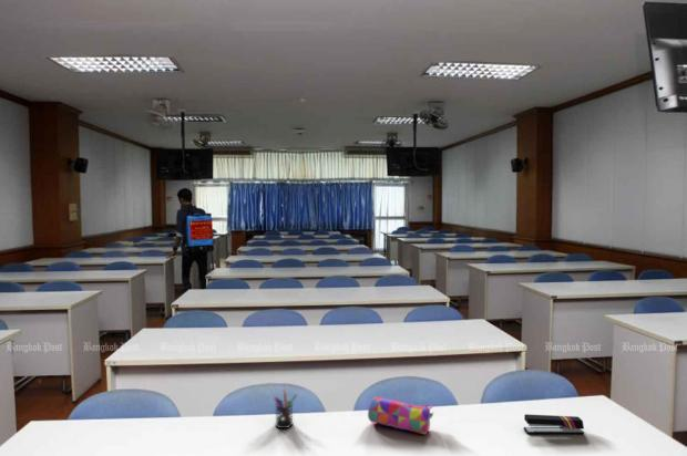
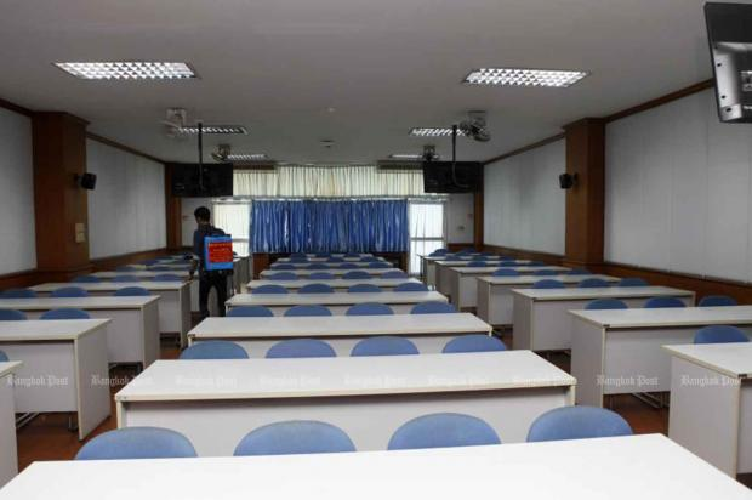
- stapler [523,413,585,435]
- pen holder [273,387,298,429]
- pencil case [367,395,434,435]
